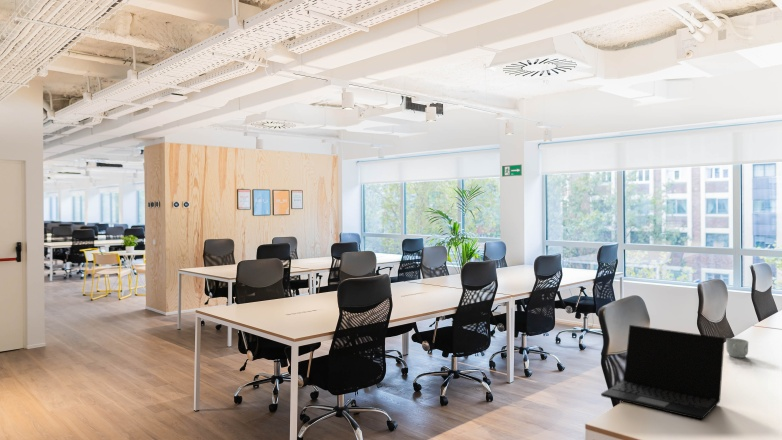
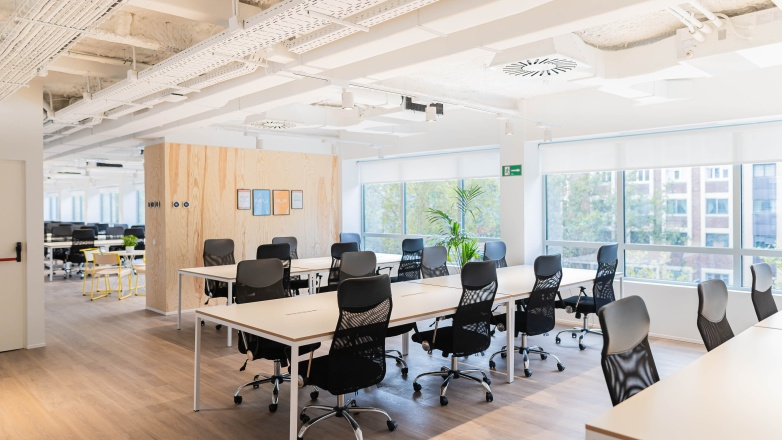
- laptop [600,324,725,421]
- mug [725,337,749,359]
